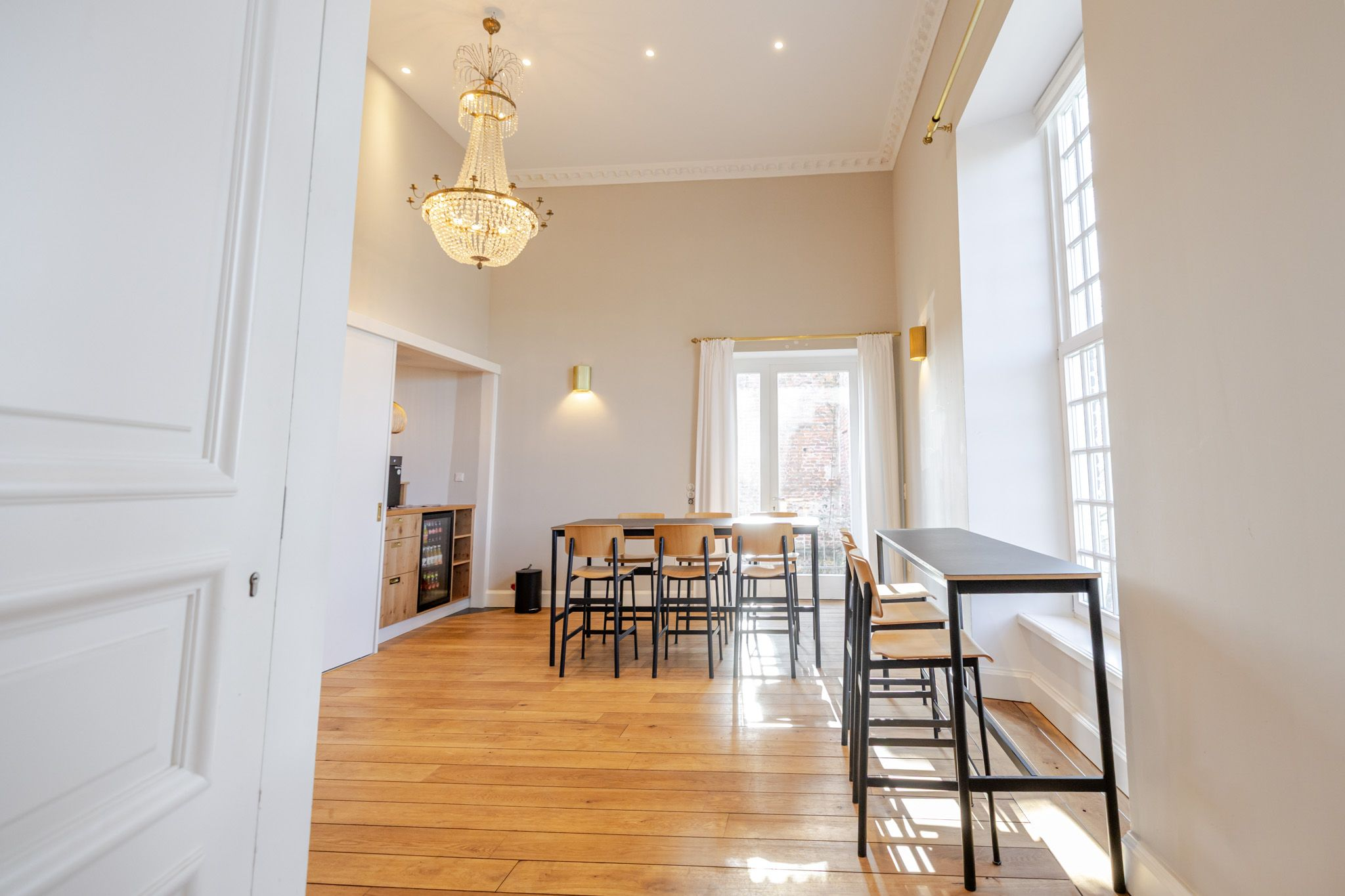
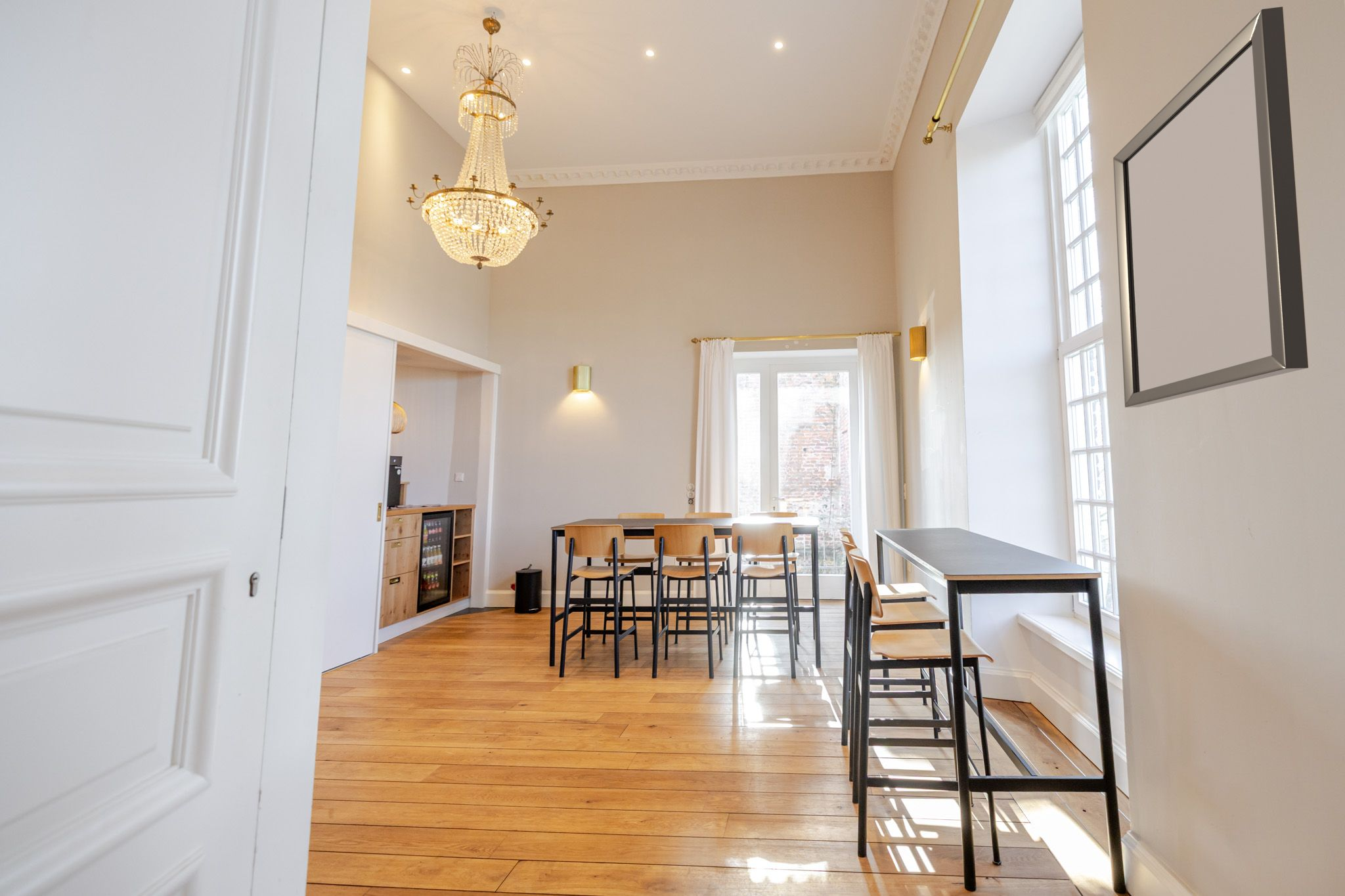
+ home mirror [1113,6,1309,408]
